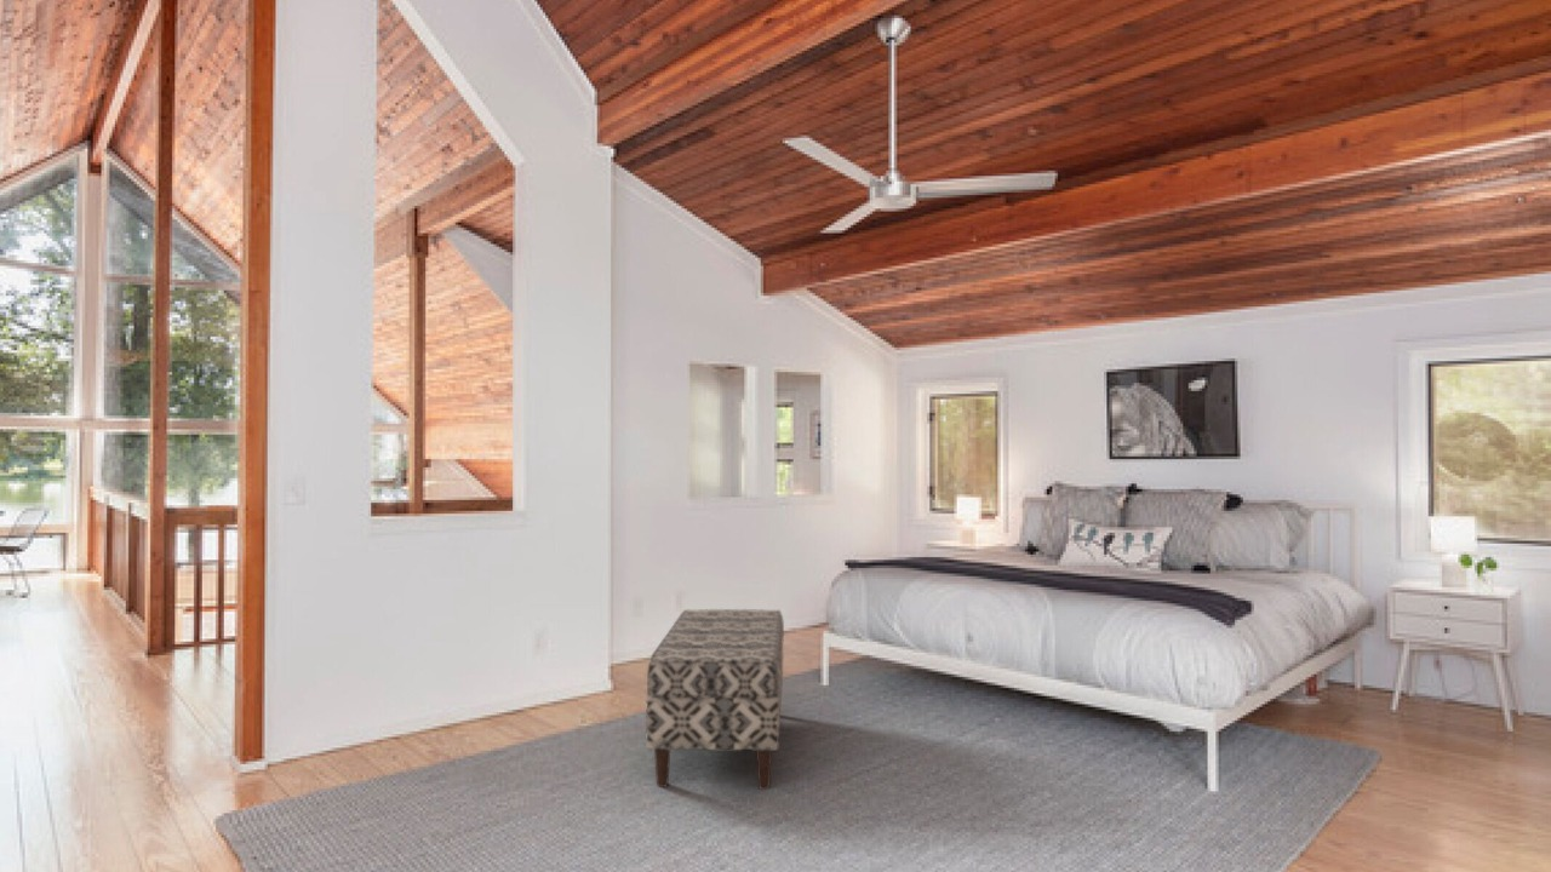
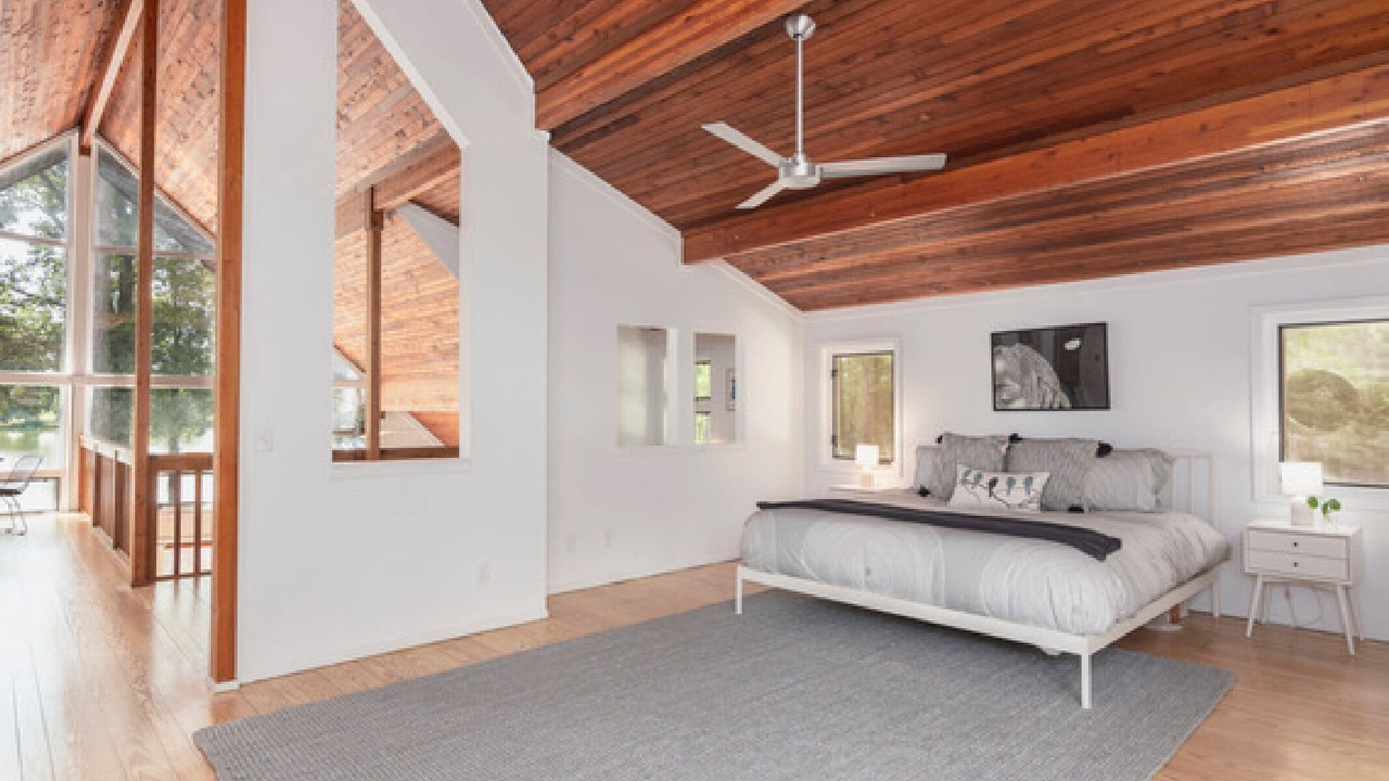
- bench [645,608,785,791]
